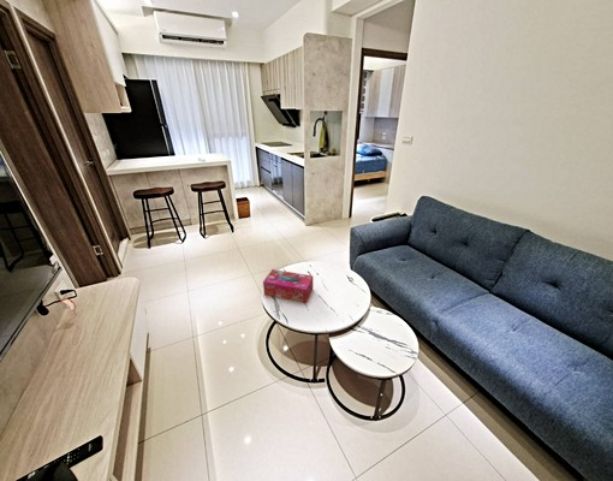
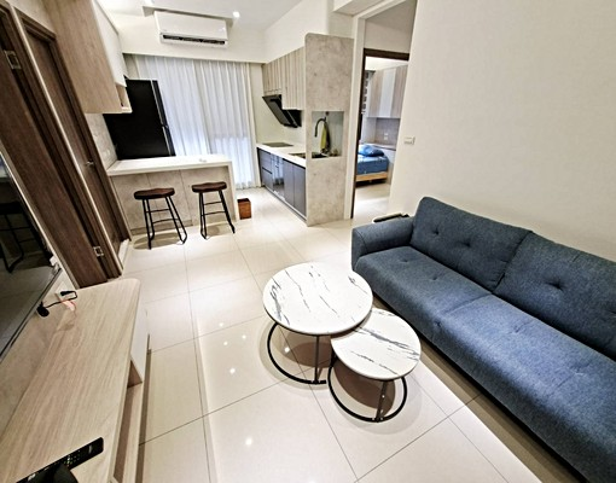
- tissue box [262,268,314,303]
